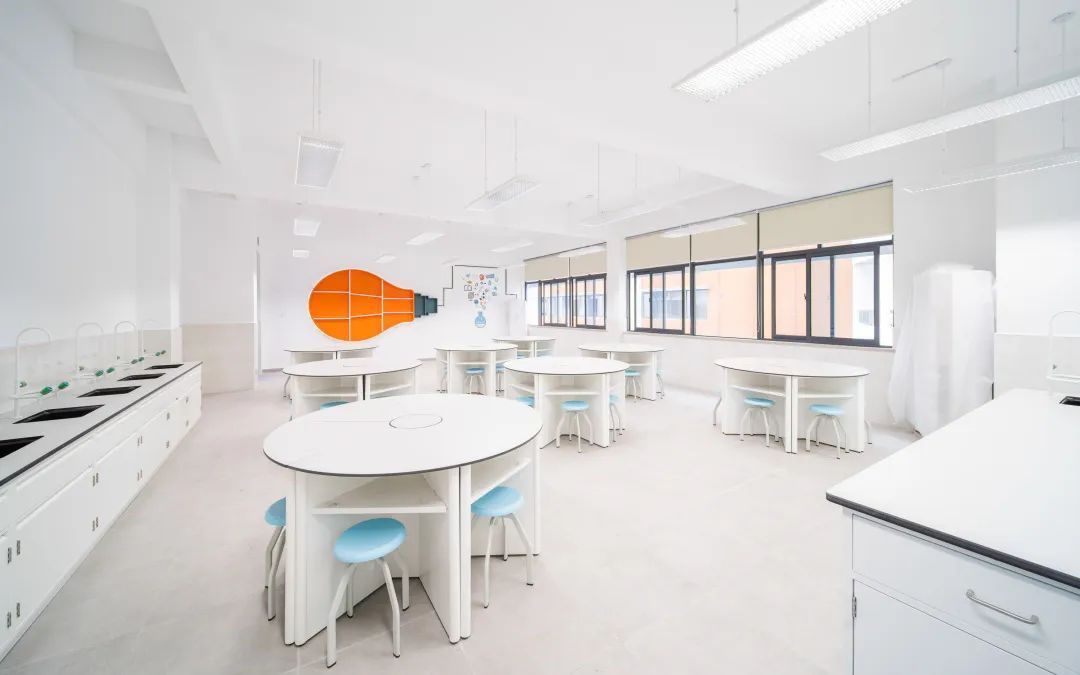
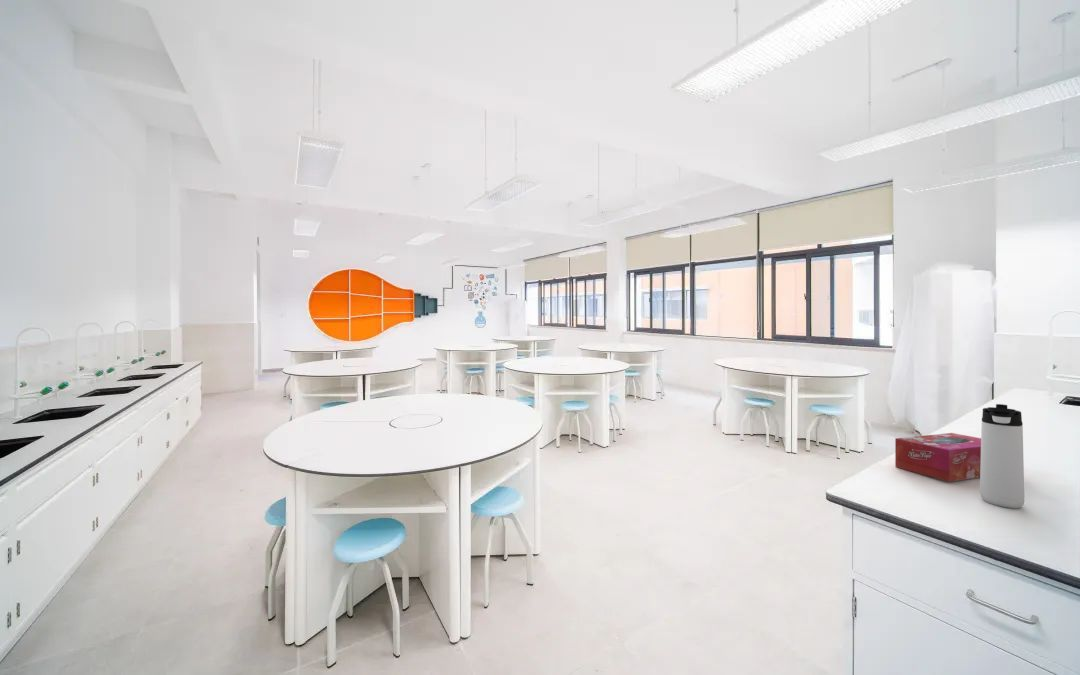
+ thermos bottle [979,403,1025,509]
+ tissue box [894,432,981,483]
